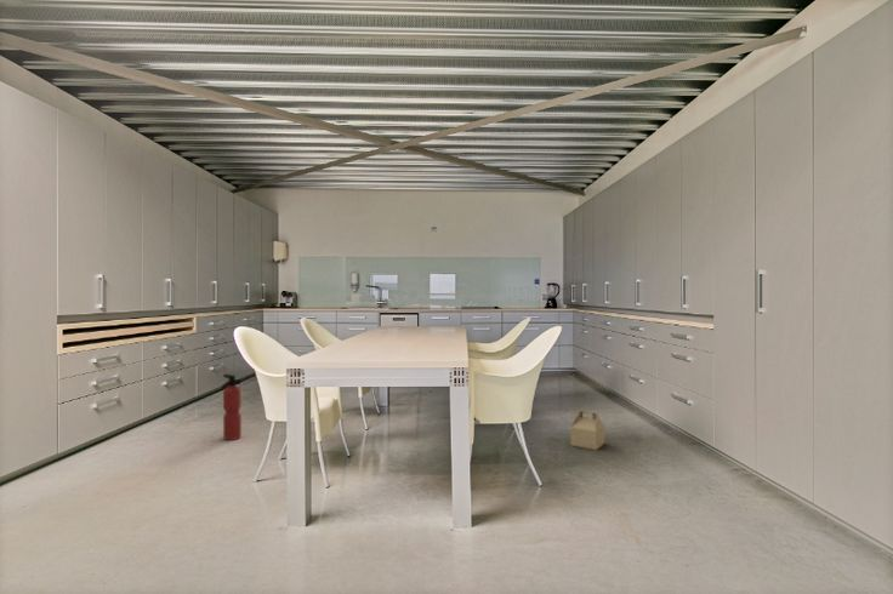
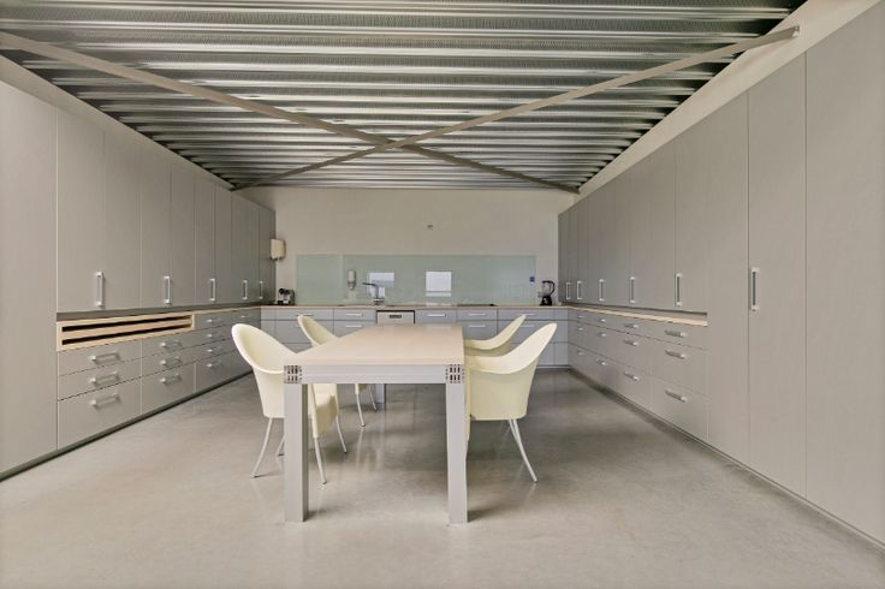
- cardboard box [569,409,605,451]
- fire extinguisher [221,373,243,441]
